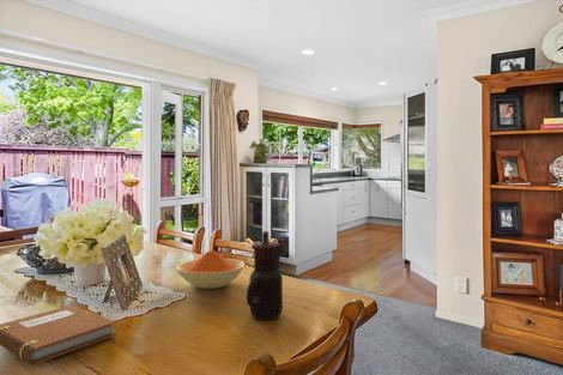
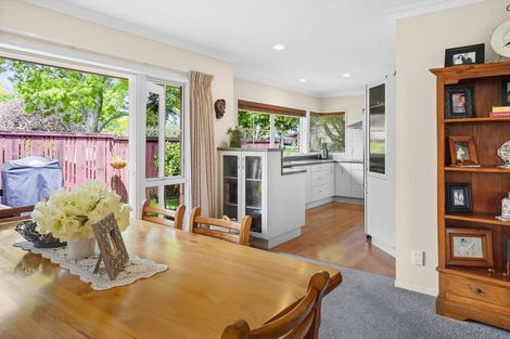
- bowl [175,249,246,290]
- notebook [0,304,117,365]
- teapot [246,230,285,321]
